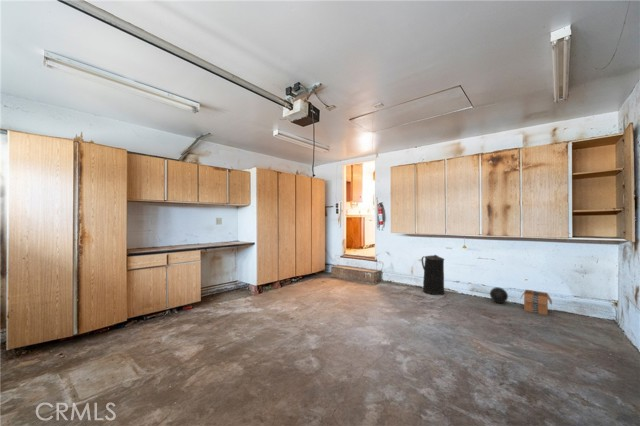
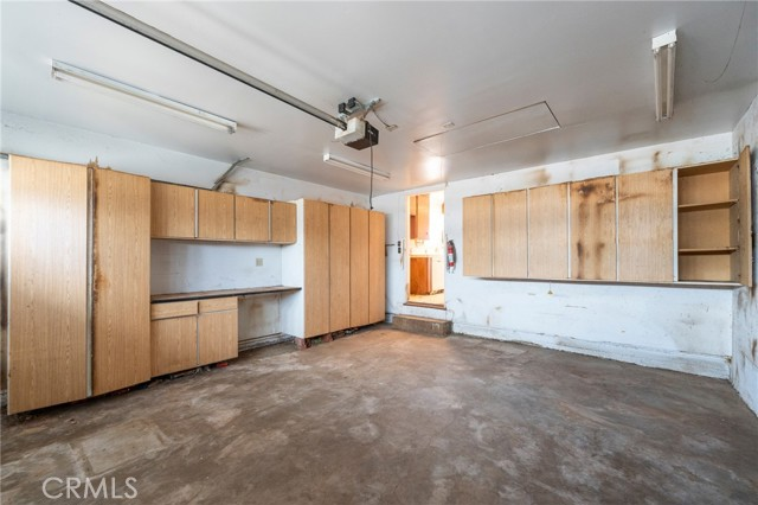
- ball [489,286,509,304]
- trash can [421,254,445,296]
- cardboard box [519,289,553,316]
